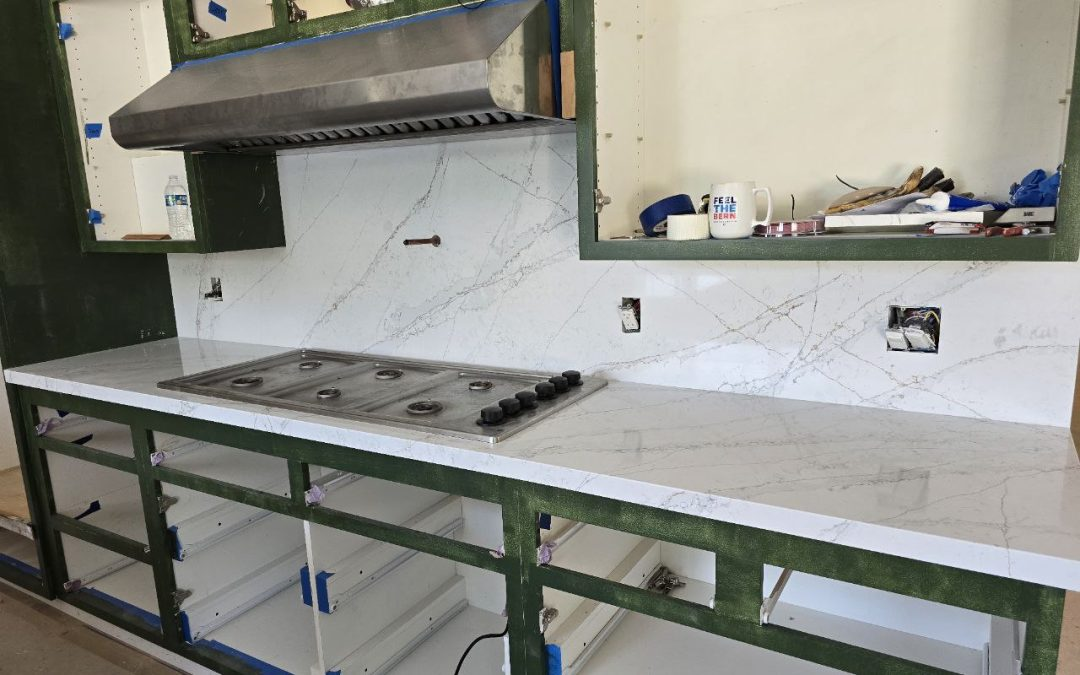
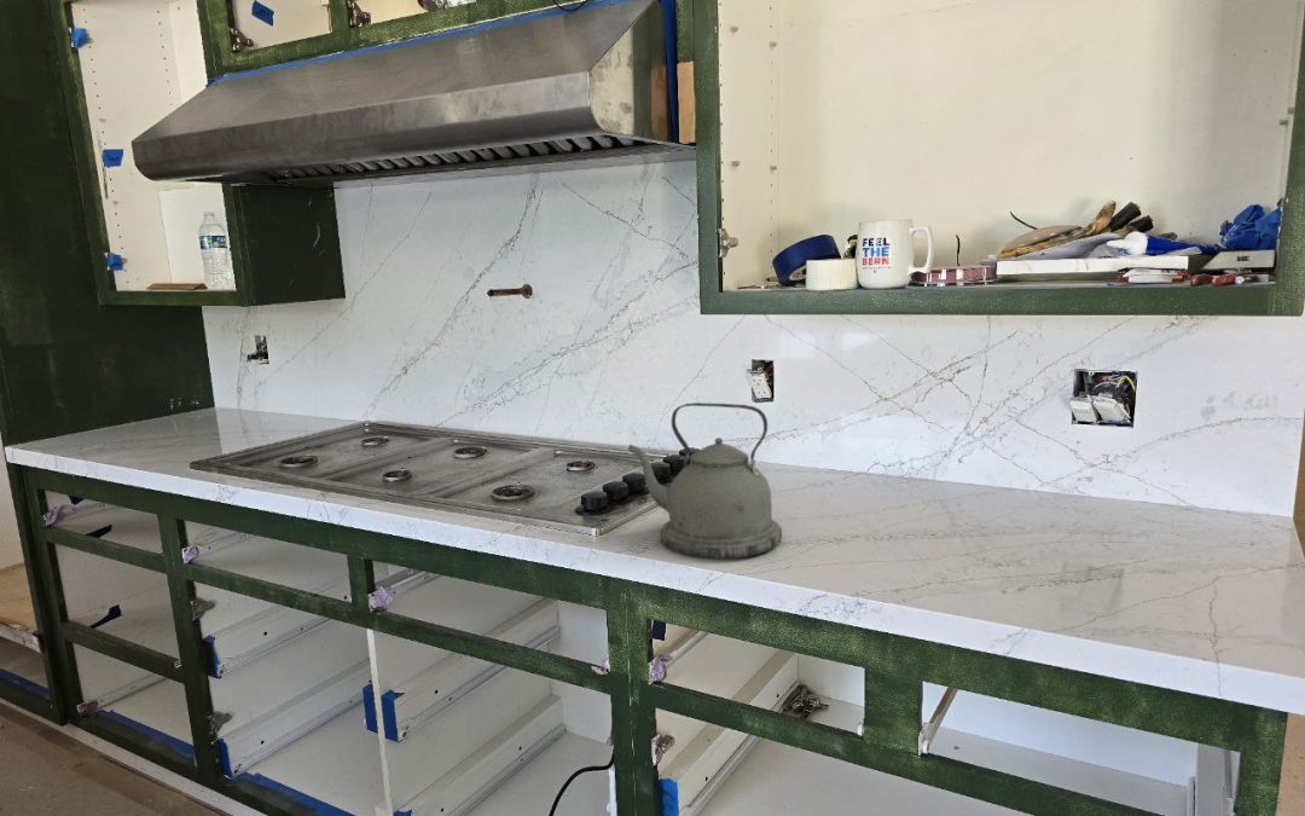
+ kettle [627,401,783,561]
